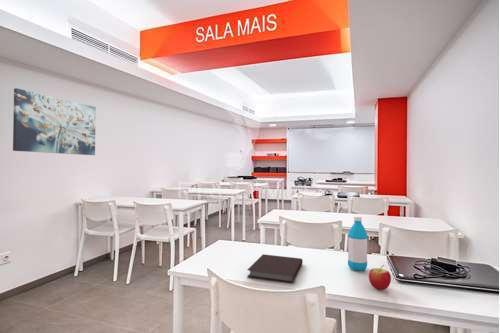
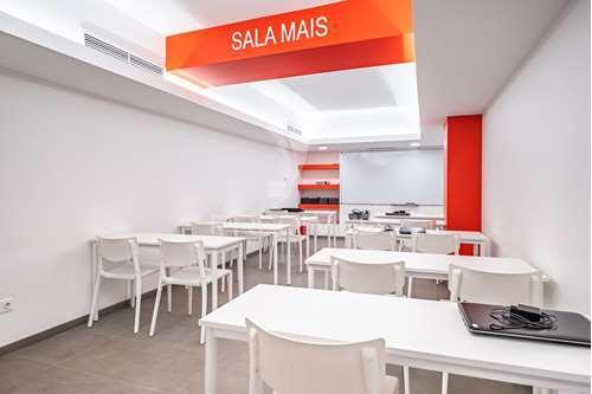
- notebook [246,253,304,284]
- apple [368,264,392,291]
- water bottle [347,215,368,272]
- wall art [12,87,97,156]
